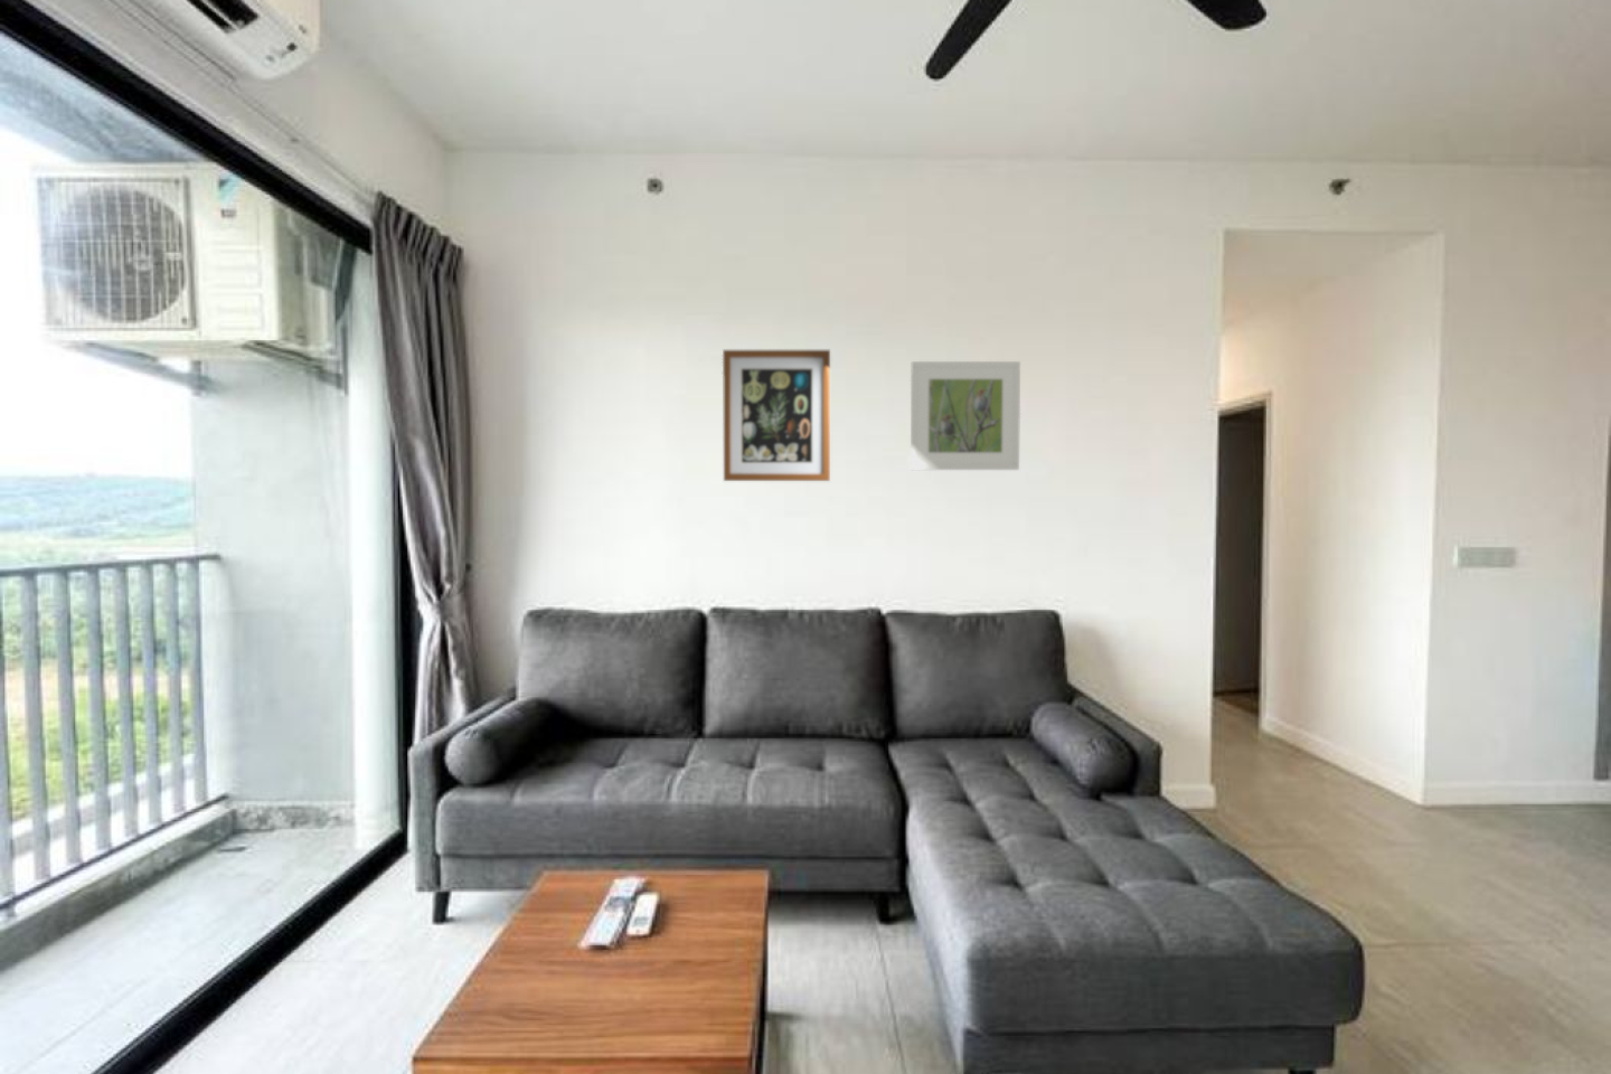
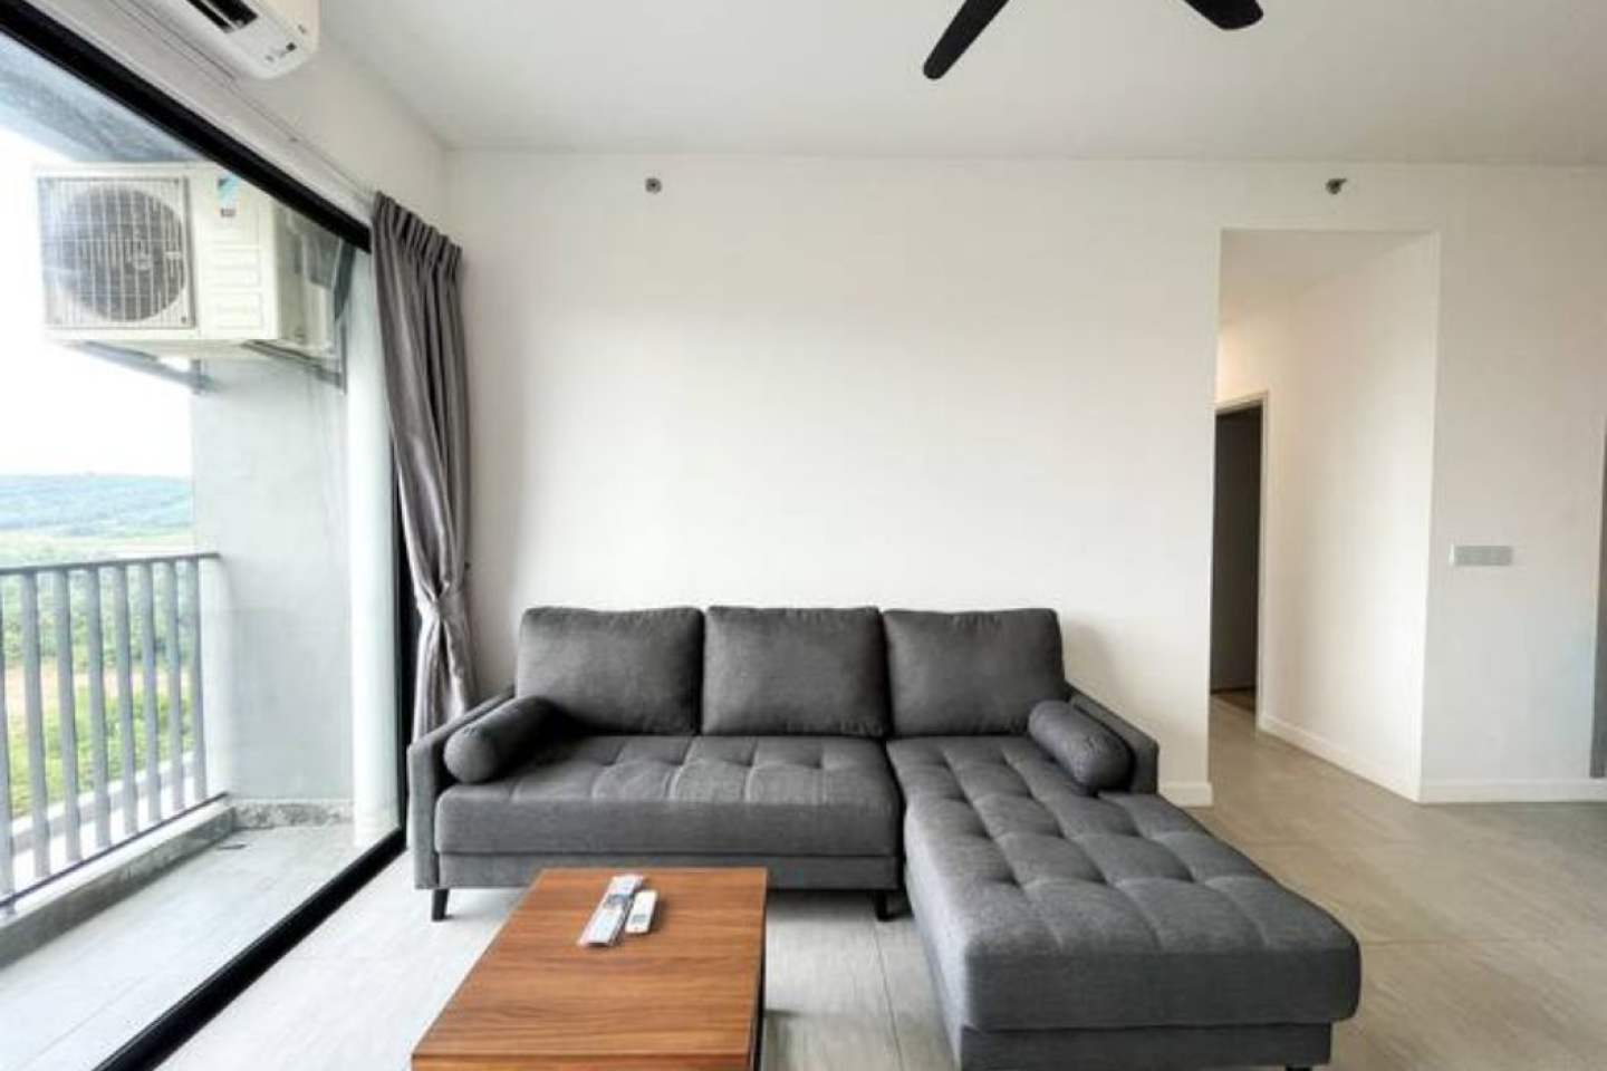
- wall art [722,349,831,482]
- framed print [910,361,1021,471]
